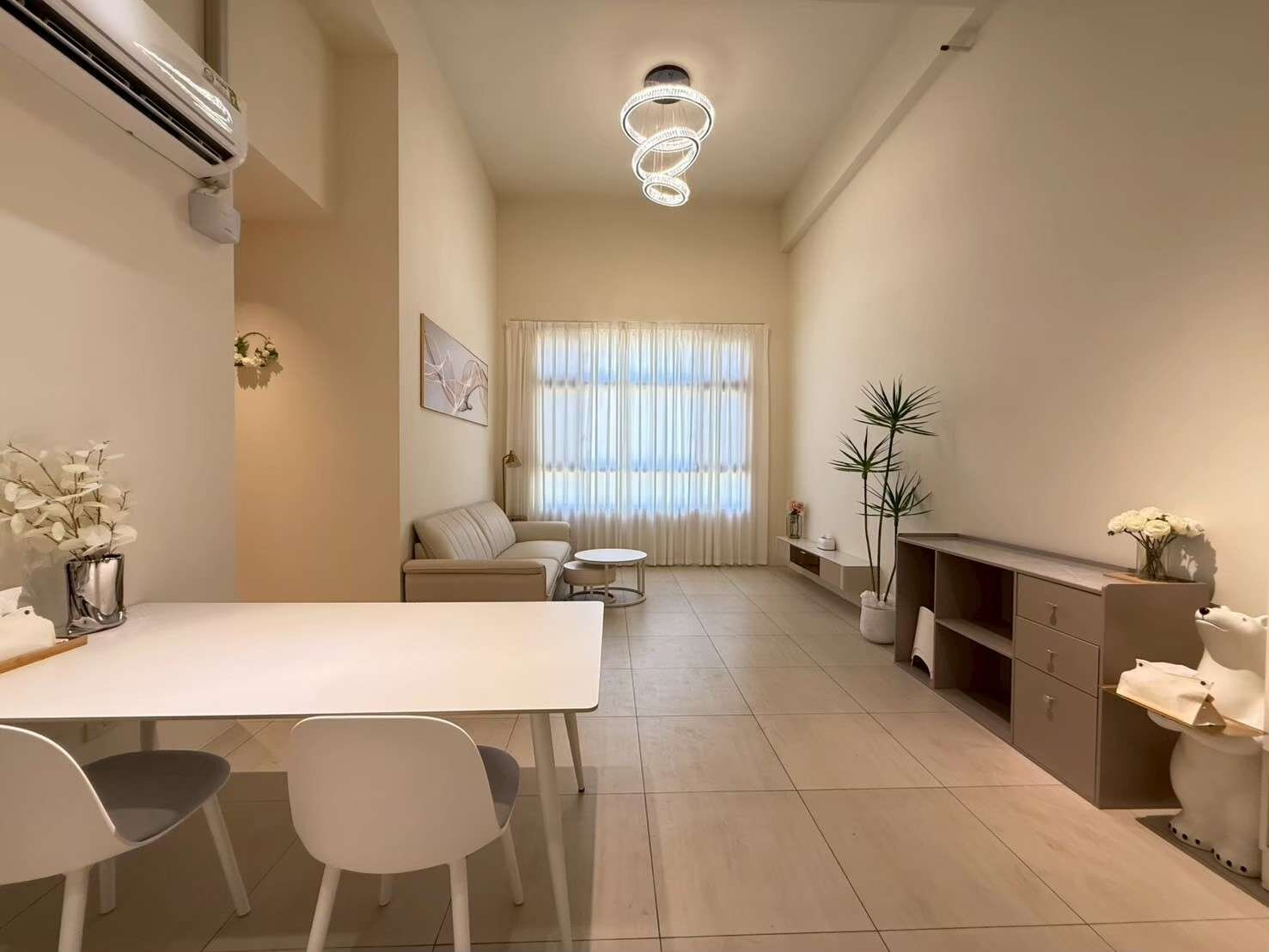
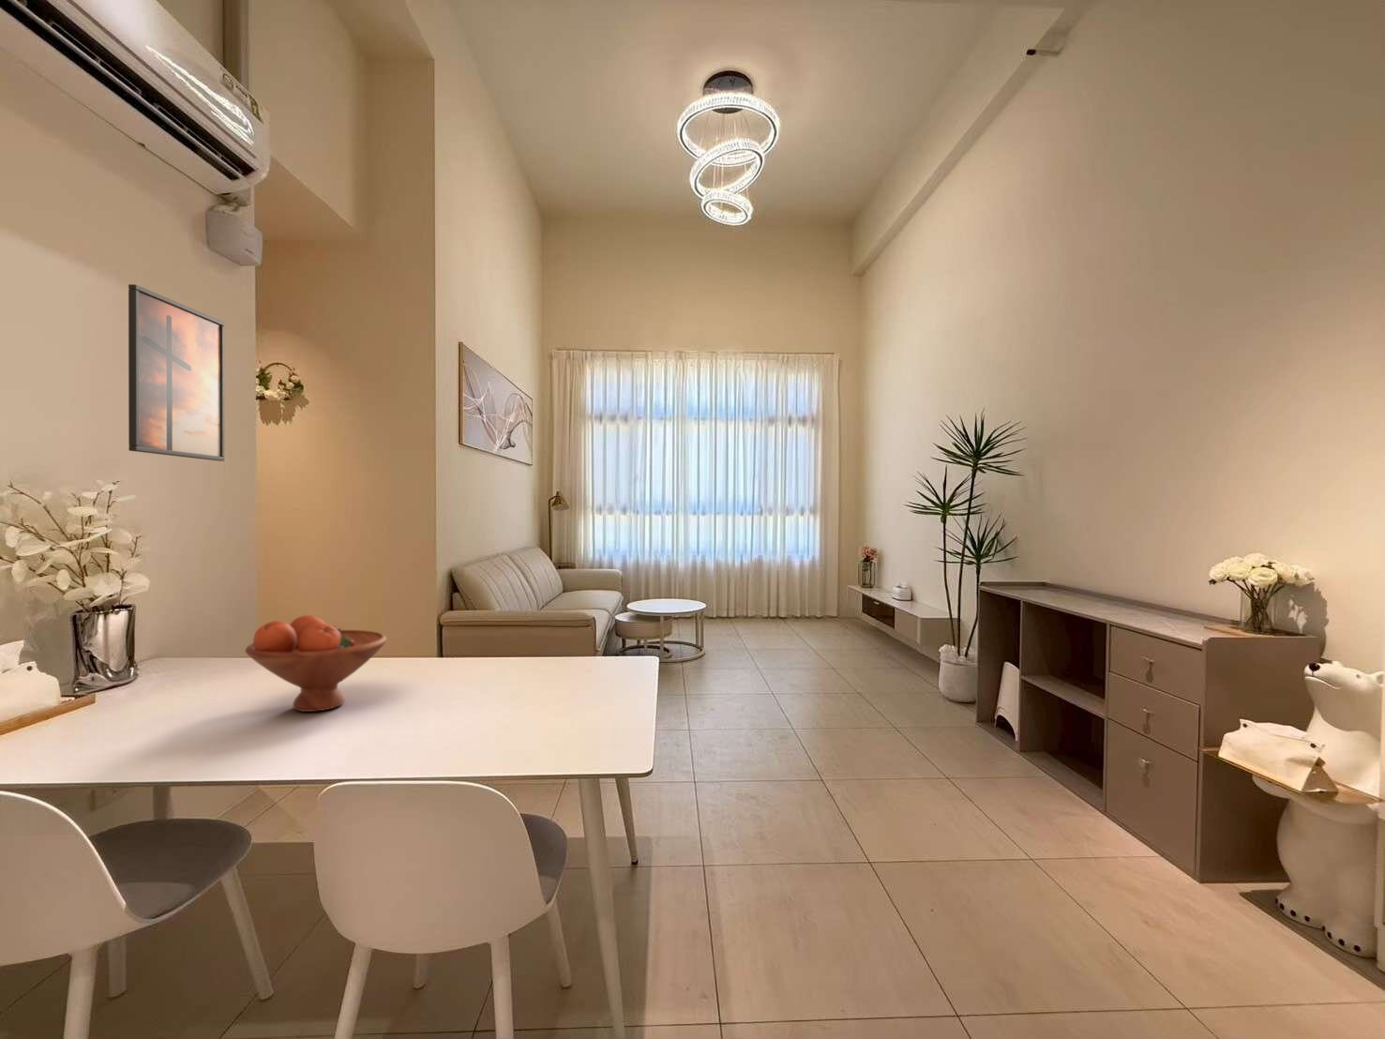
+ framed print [128,283,225,463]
+ fruit bowl [243,614,389,713]
